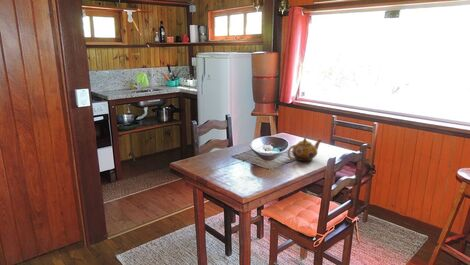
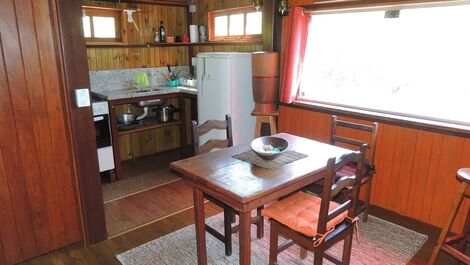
- teapot [287,137,322,162]
